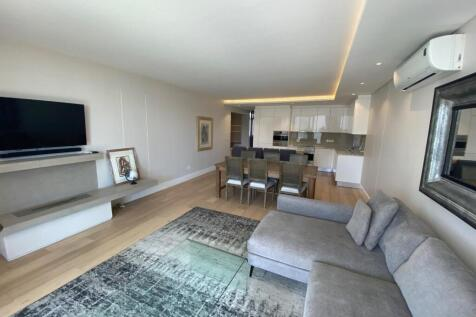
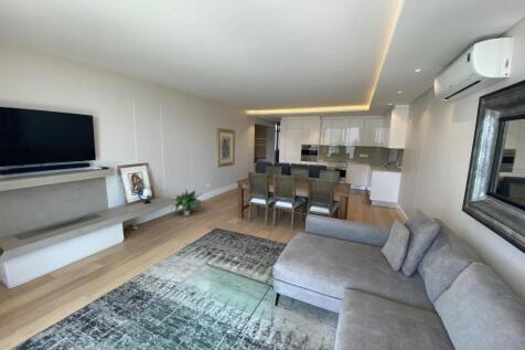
+ potted plant [170,189,204,216]
